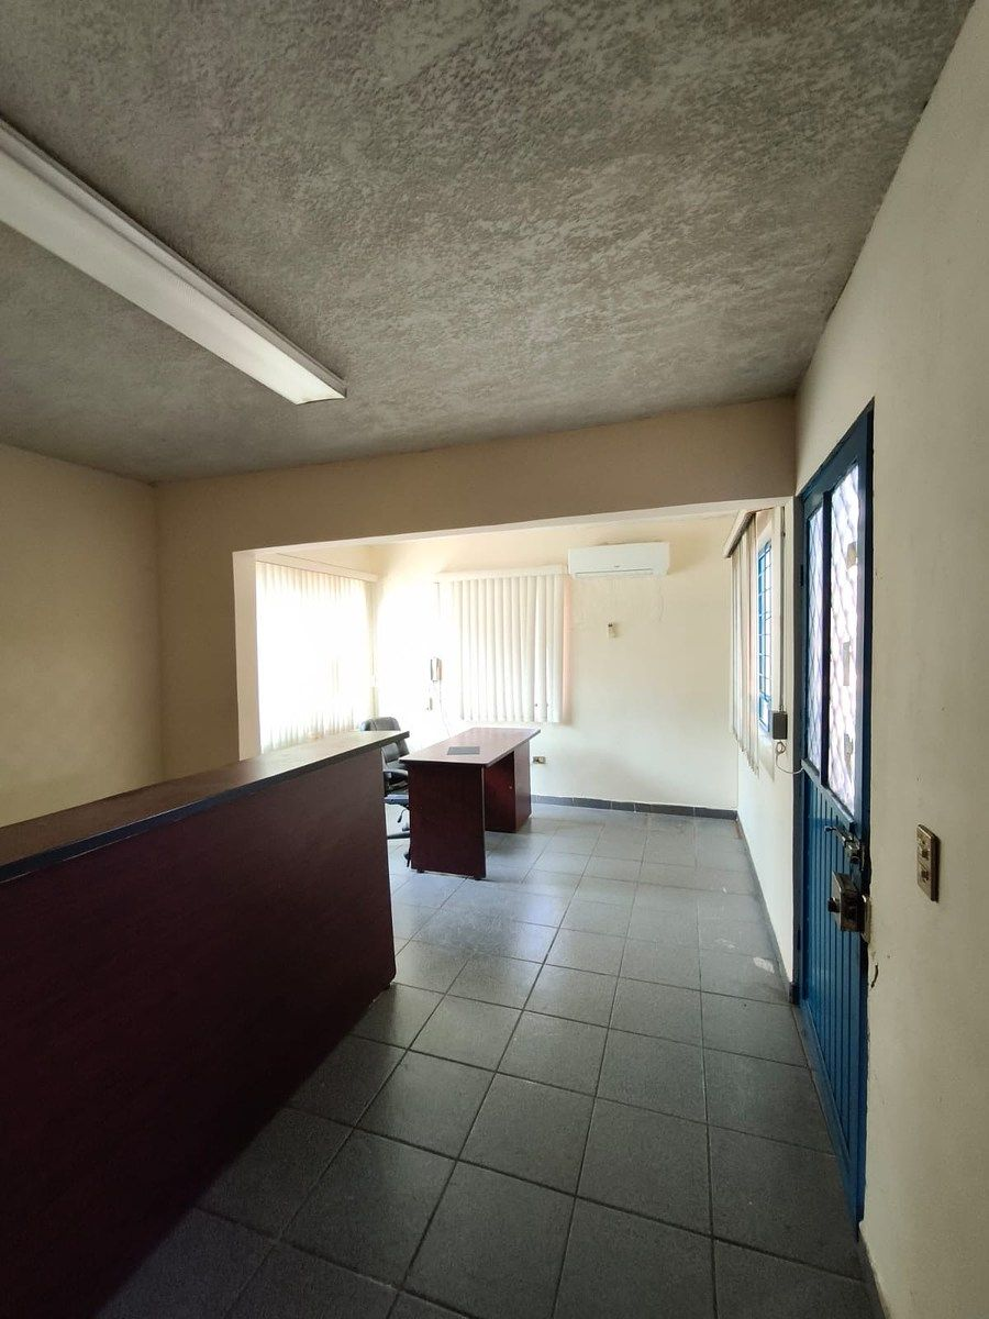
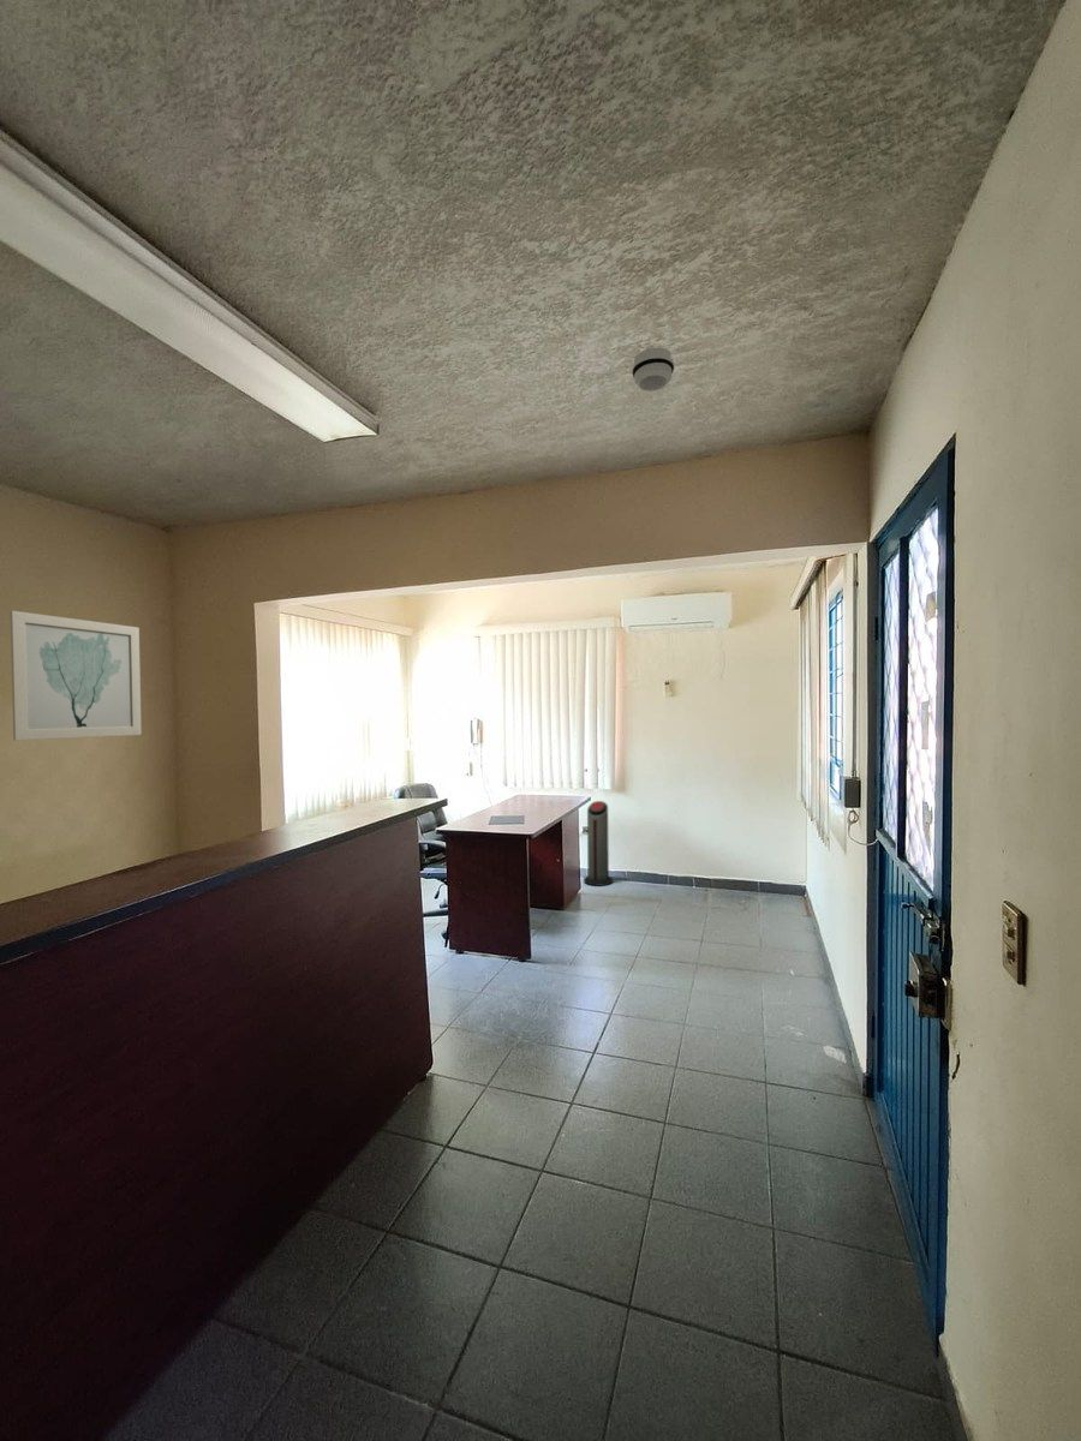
+ air purifier [583,800,614,887]
+ smoke detector [631,346,675,393]
+ wall art [10,610,143,741]
